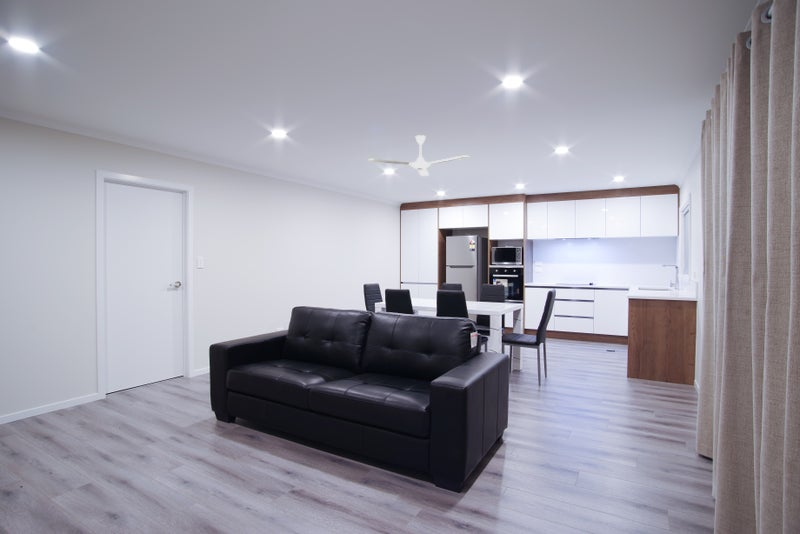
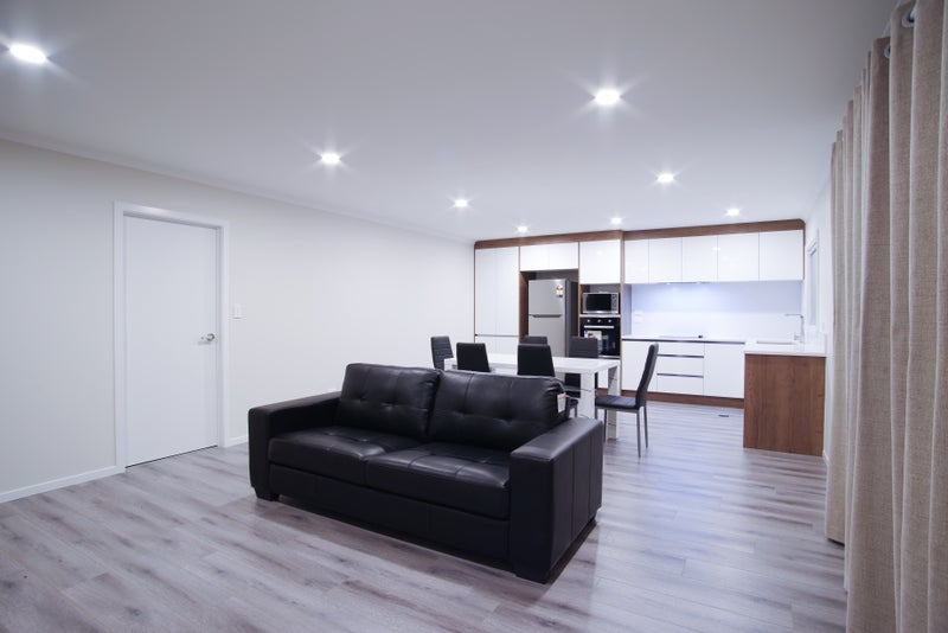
- ceiling fan [367,134,471,177]
